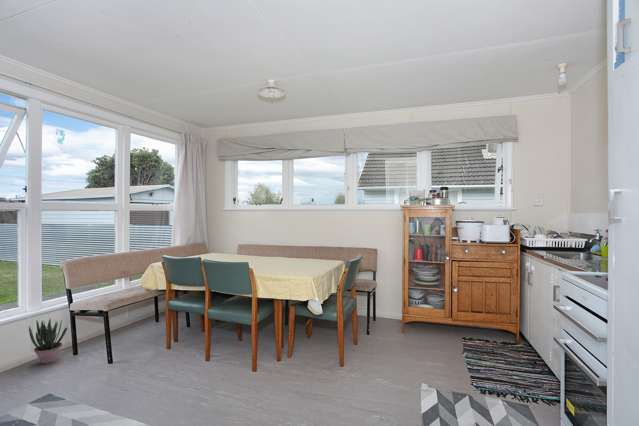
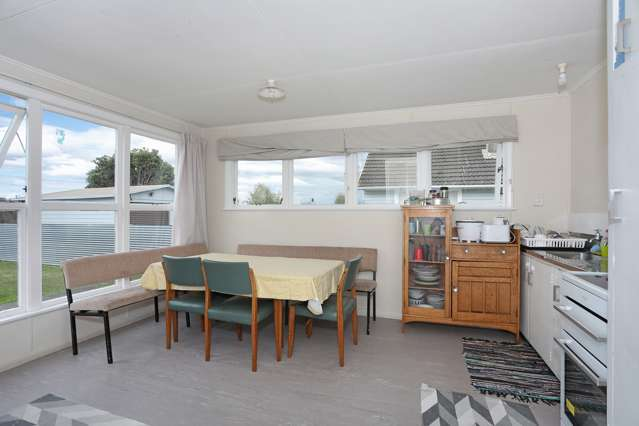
- potted plant [28,317,68,365]
